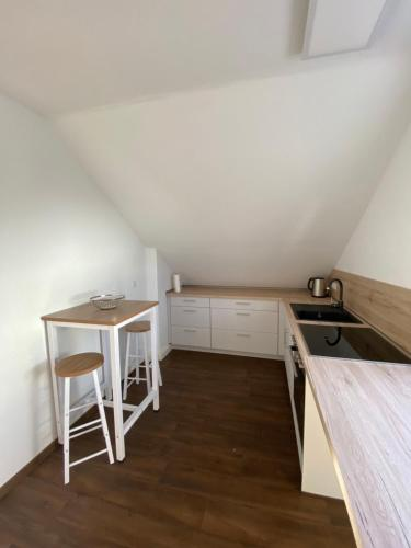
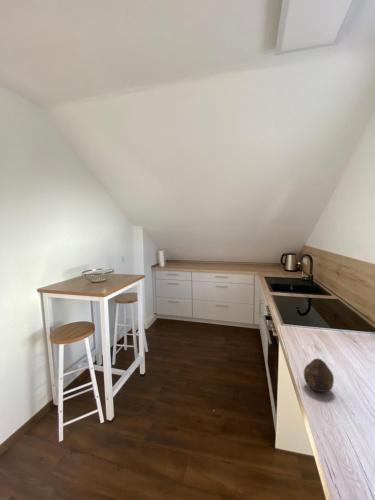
+ fruit [303,357,335,393]
